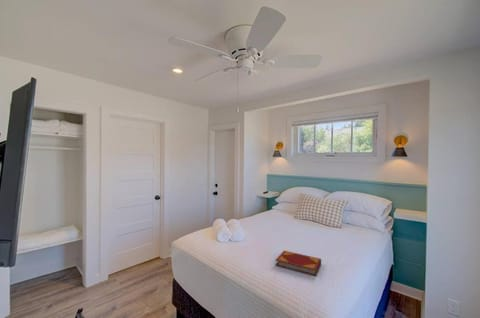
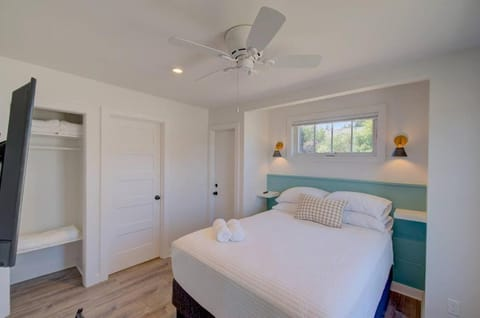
- hardback book [275,250,322,277]
